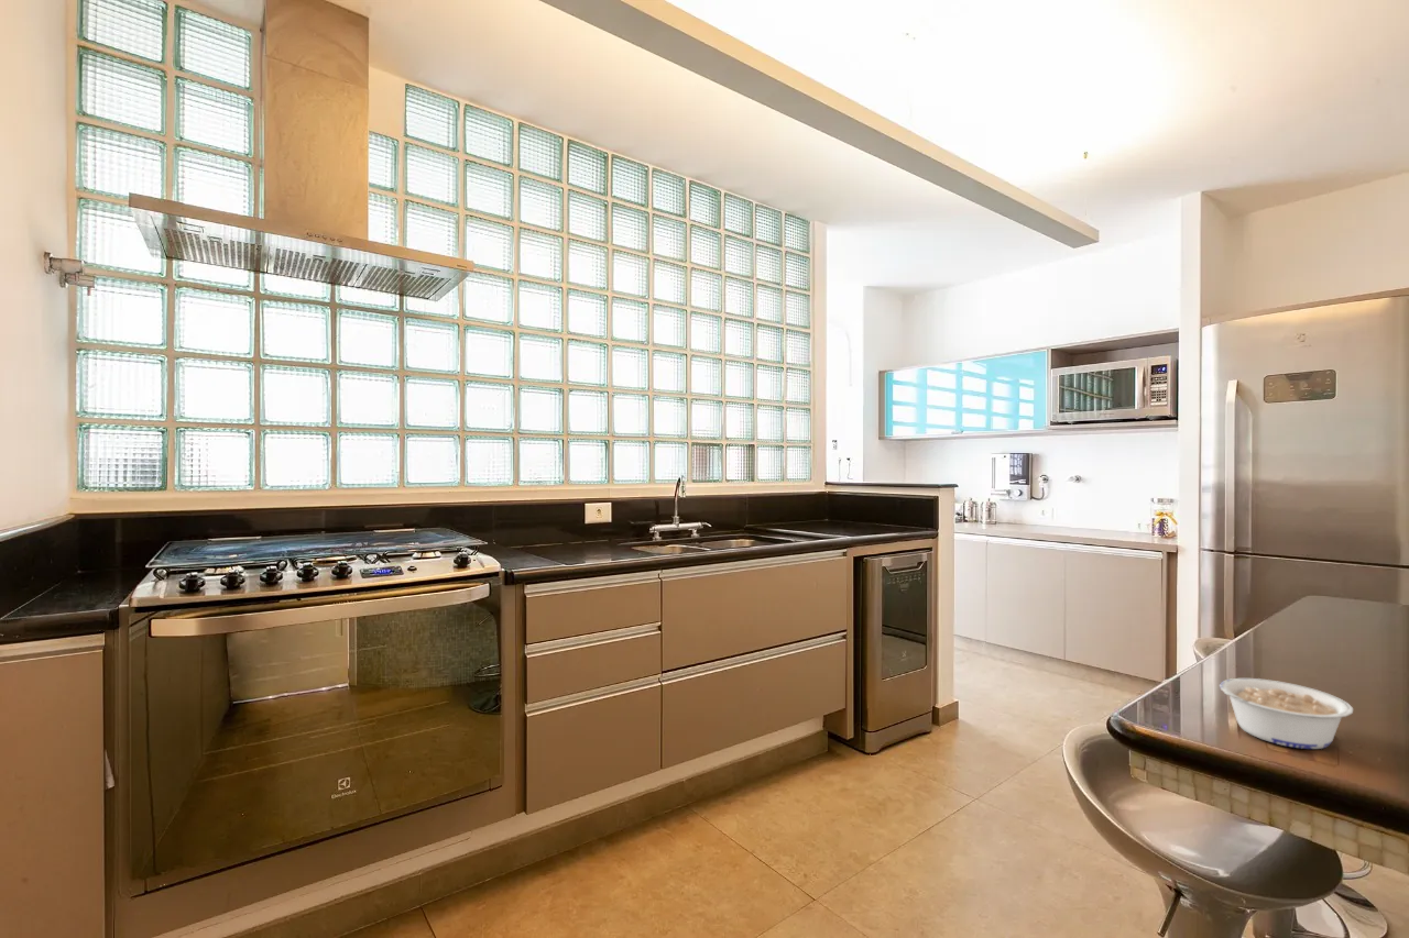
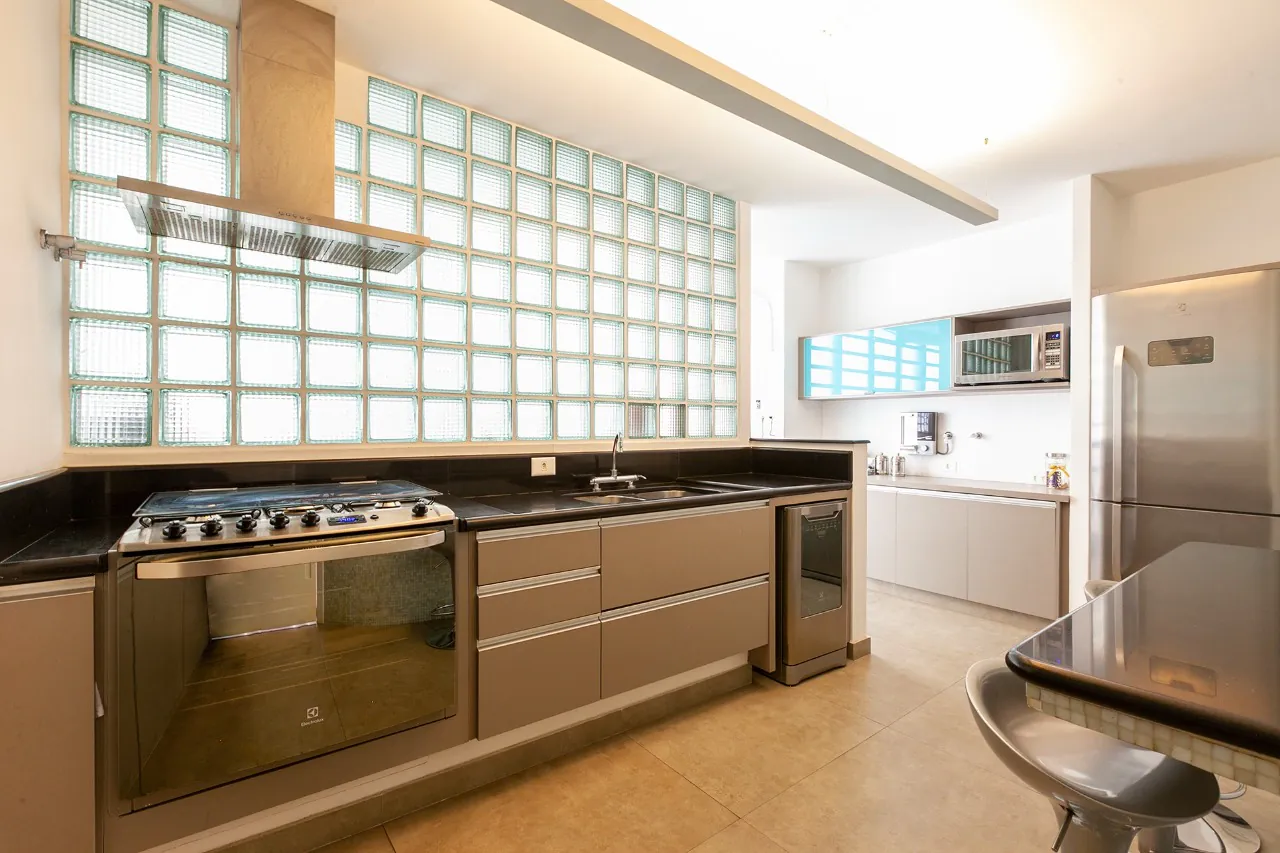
- legume [1219,677,1354,750]
